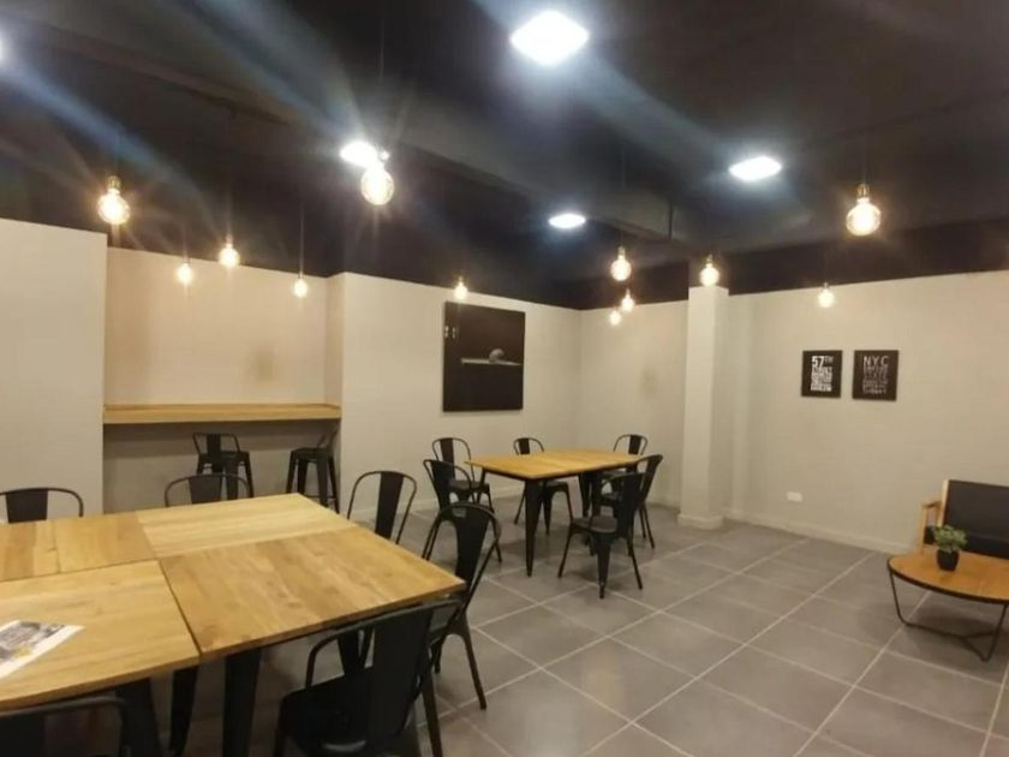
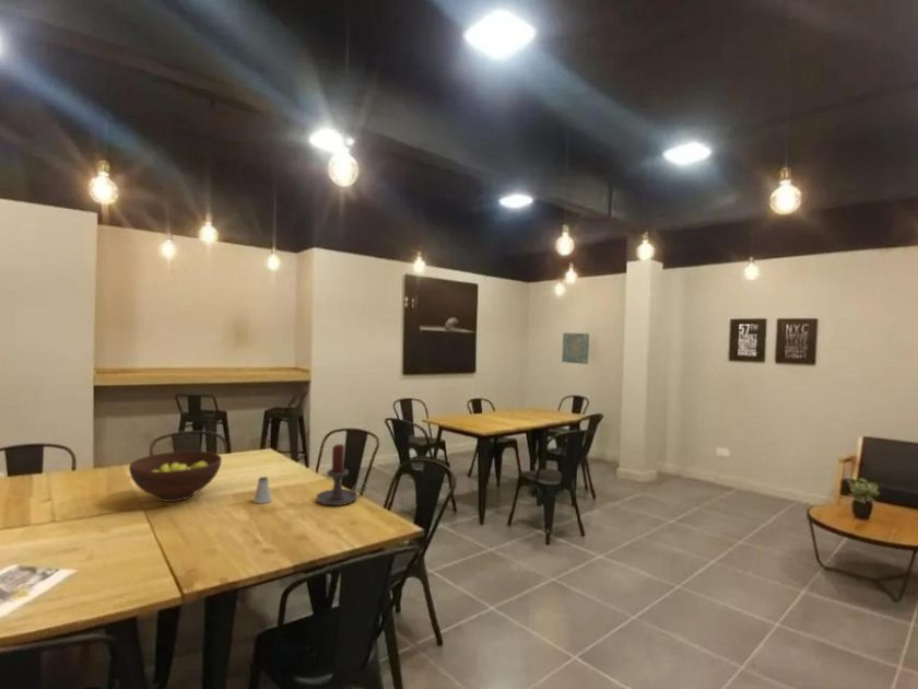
+ wall art [561,331,590,365]
+ candle holder [315,443,368,506]
+ fruit bowl [128,451,223,503]
+ saltshaker [252,476,273,504]
